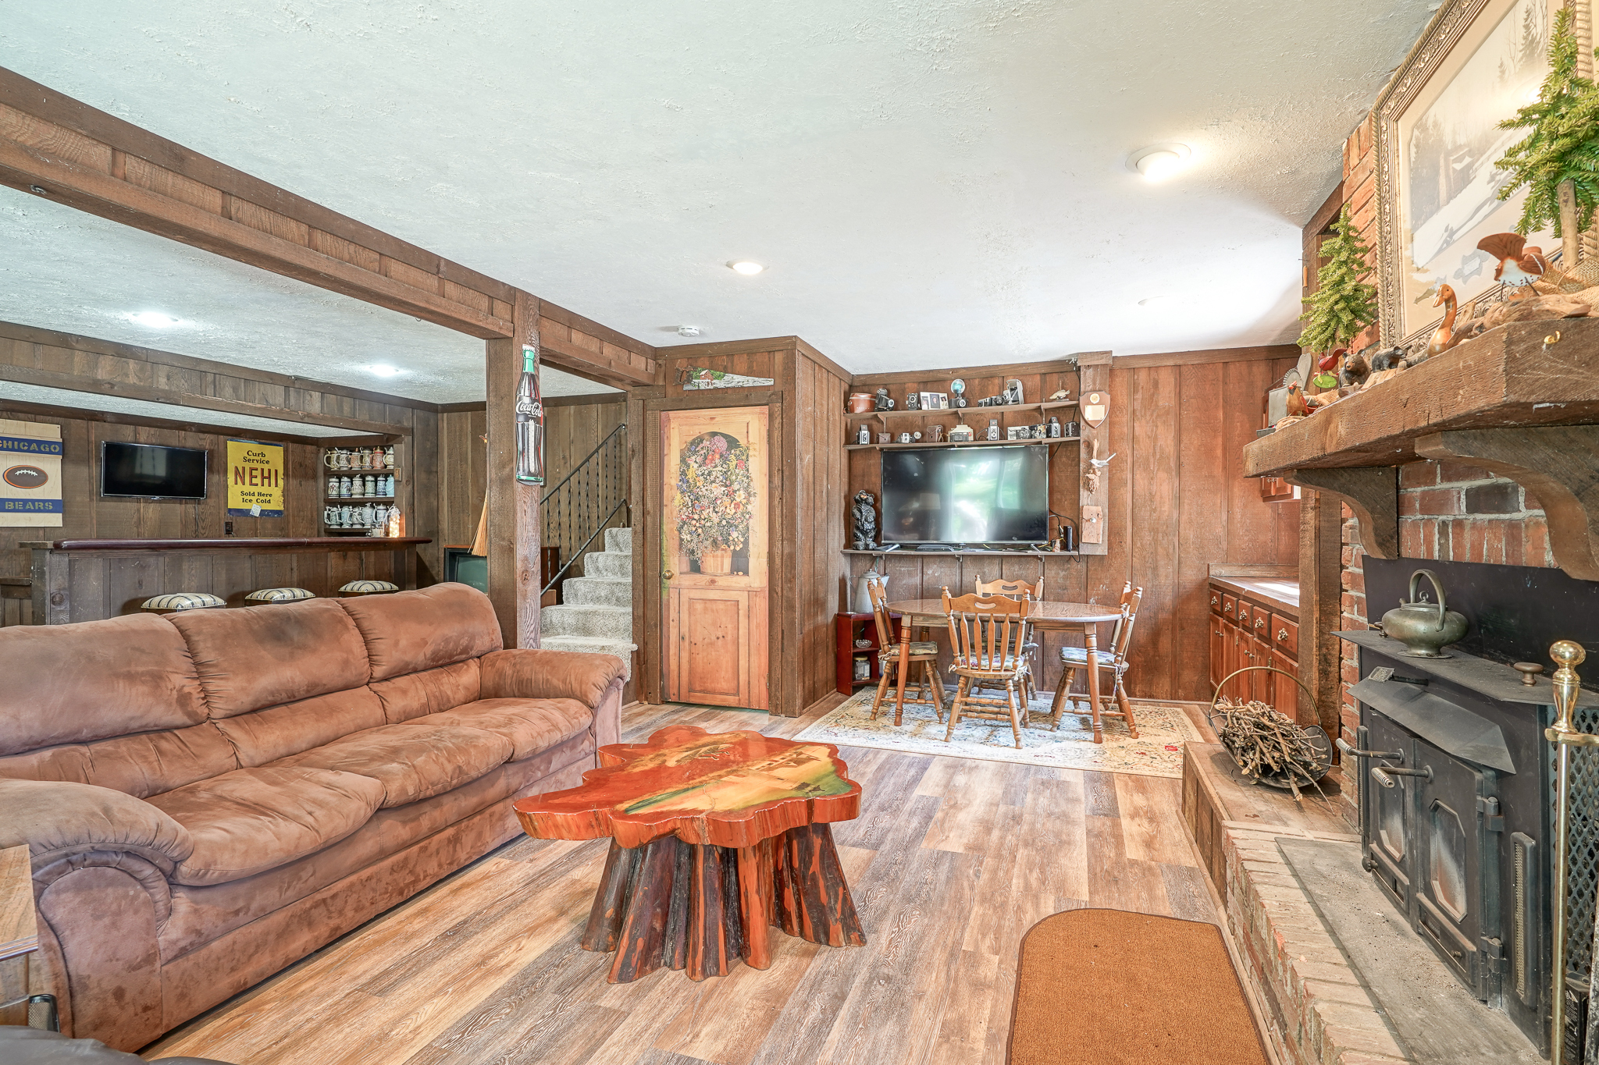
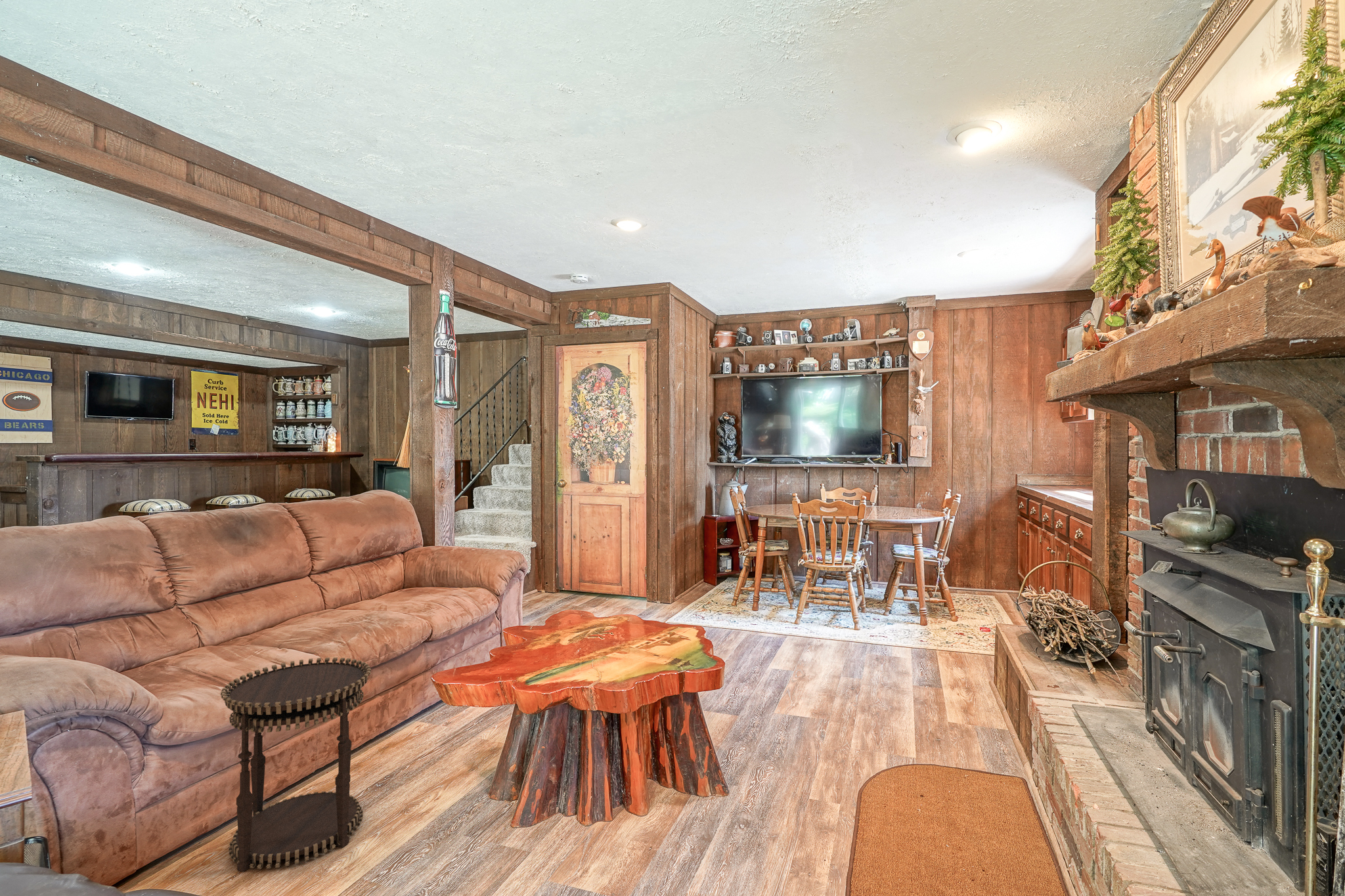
+ side table [220,657,372,872]
